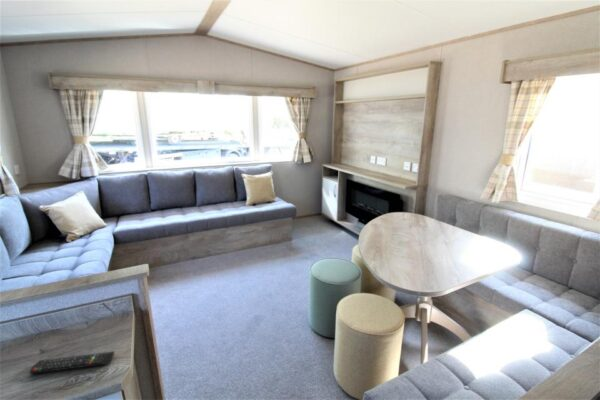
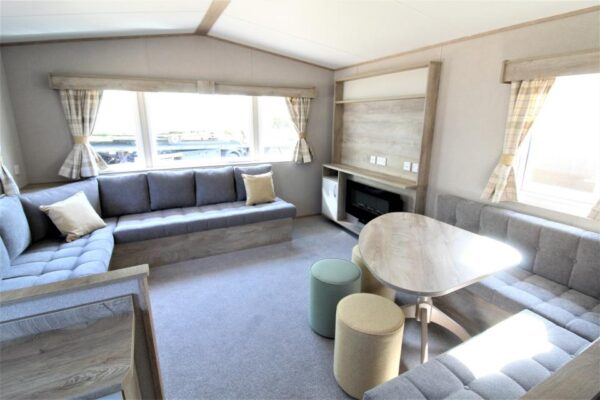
- remote control [29,351,115,375]
